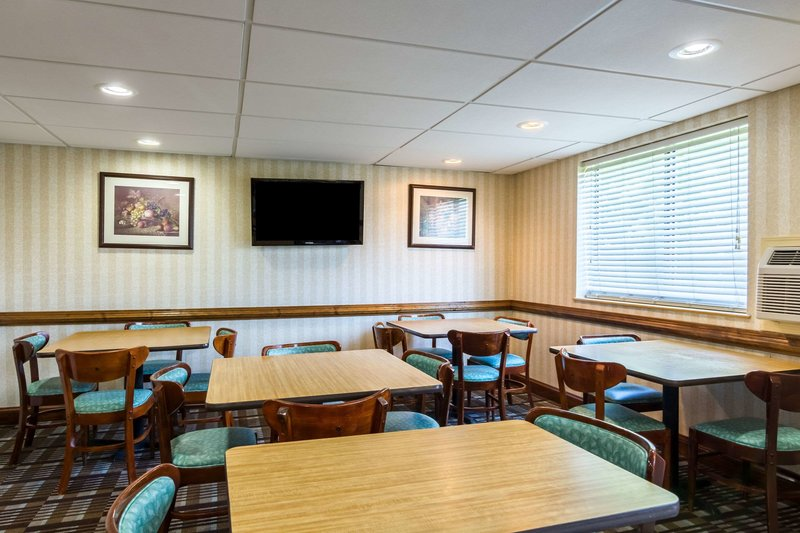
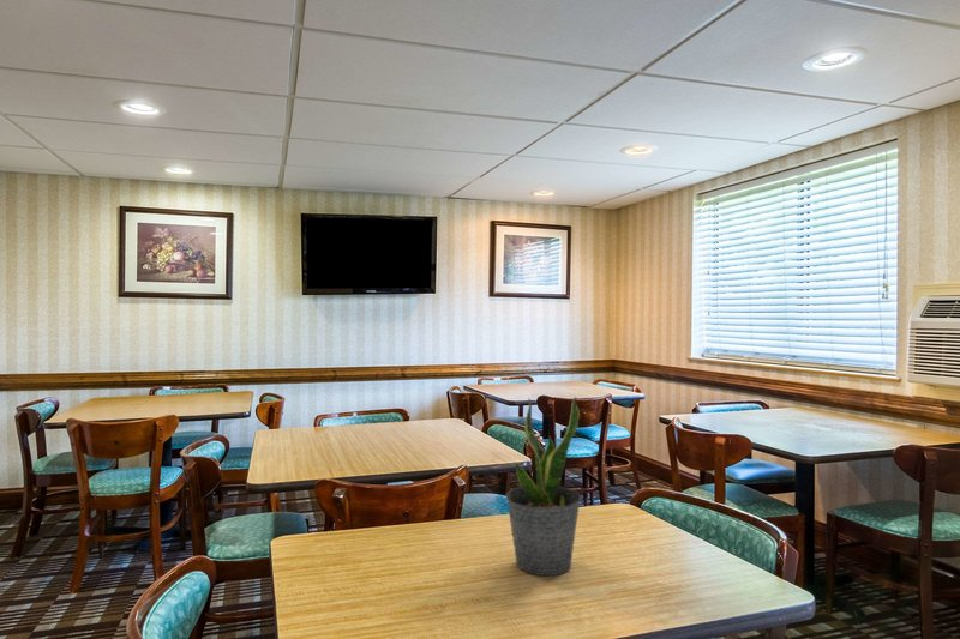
+ potted plant [504,396,583,577]
